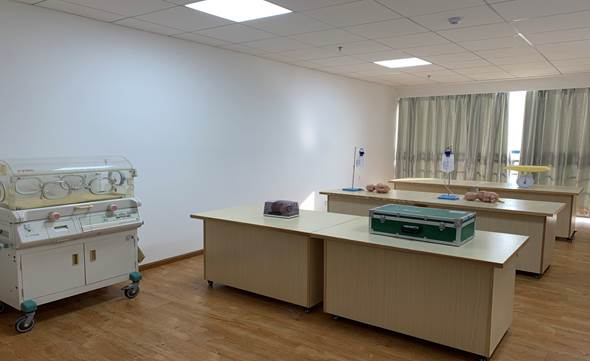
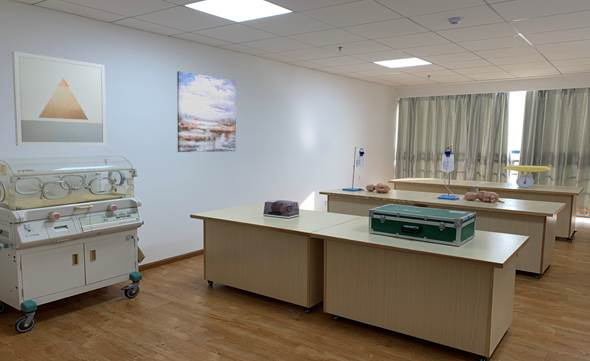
+ wall art [176,70,237,153]
+ wall art [11,50,107,147]
